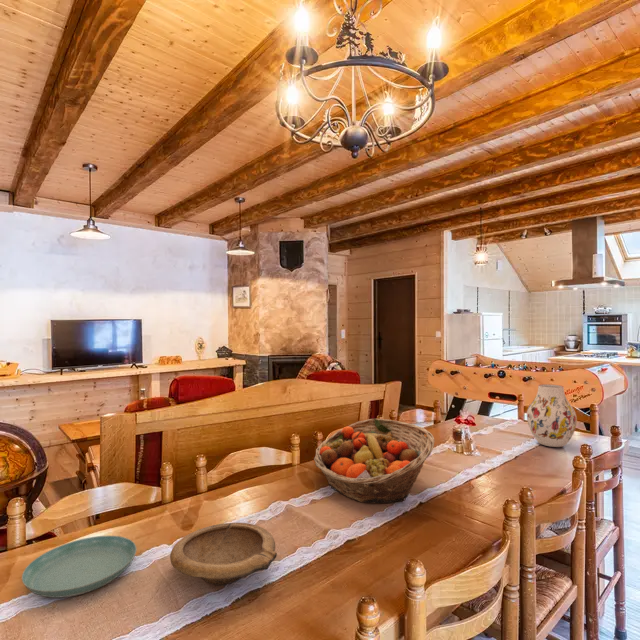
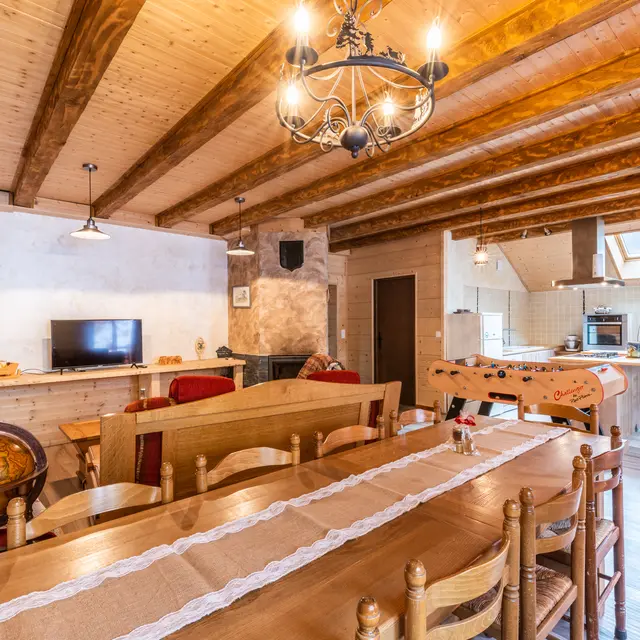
- fruit basket [313,418,435,504]
- saucer [21,535,138,599]
- bowl [169,522,278,586]
- vase [526,383,578,448]
